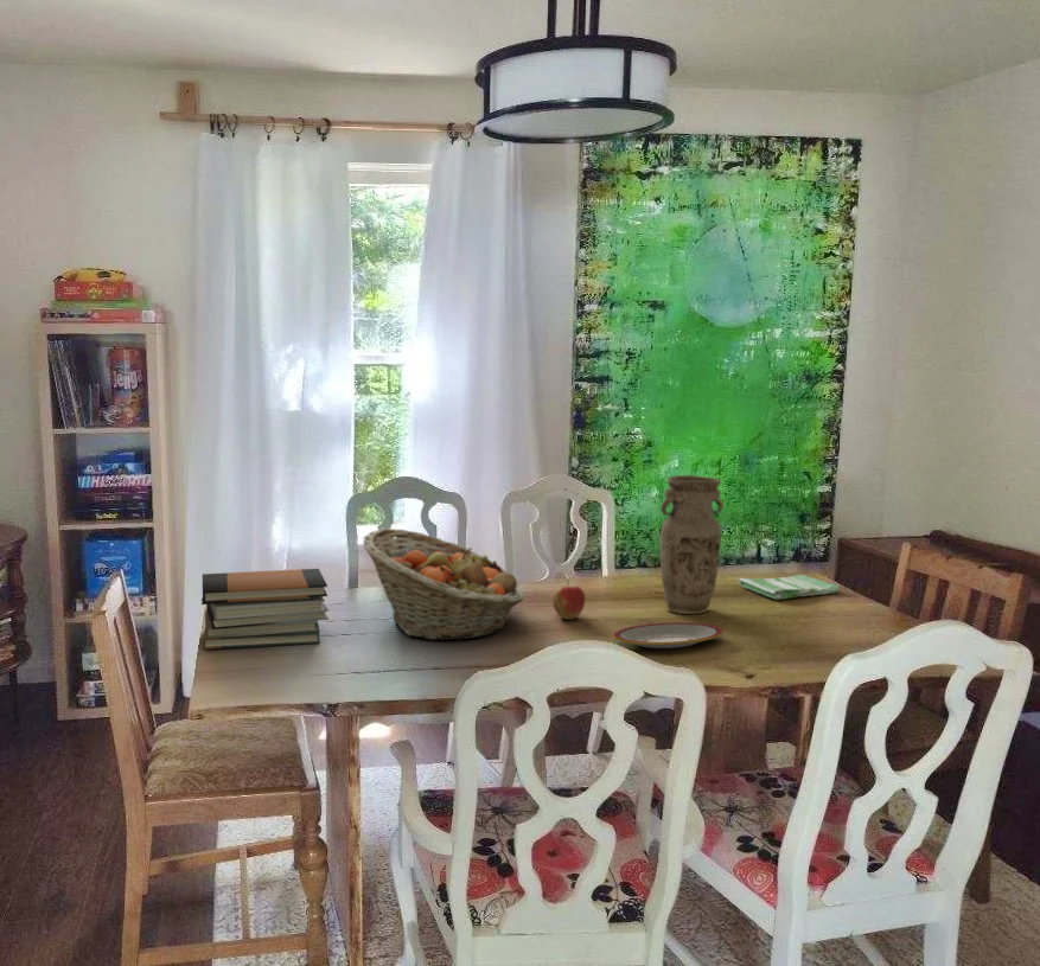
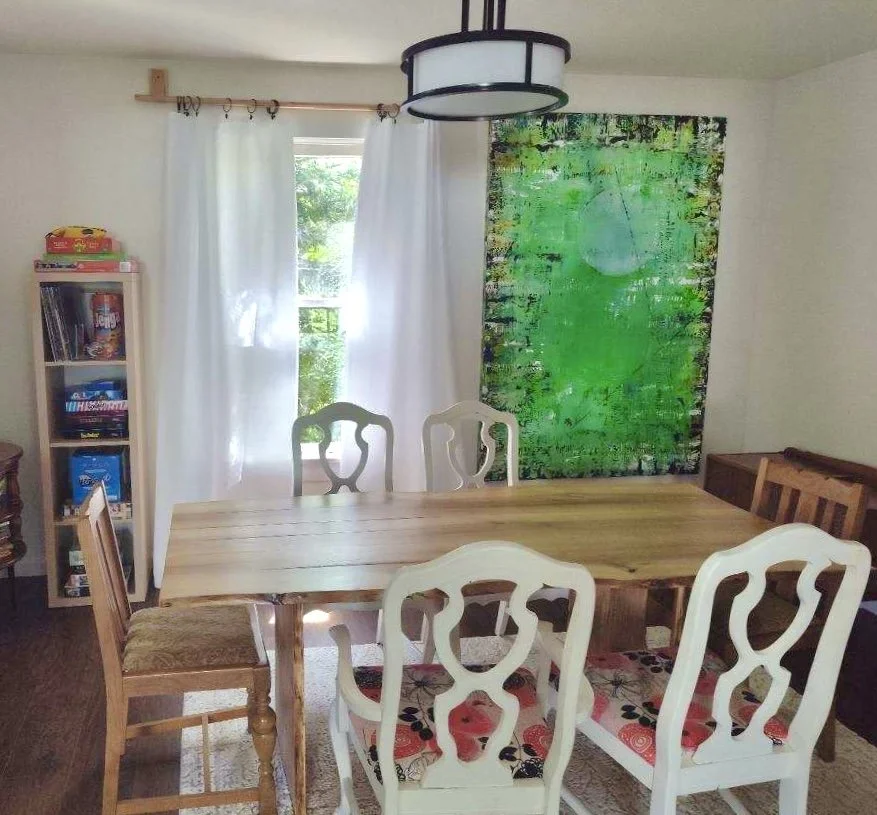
- fruit basket [362,527,525,641]
- dish towel [738,574,841,601]
- book stack [200,568,330,651]
- plate [612,621,725,650]
- apple [551,578,586,620]
- vase [659,474,725,615]
